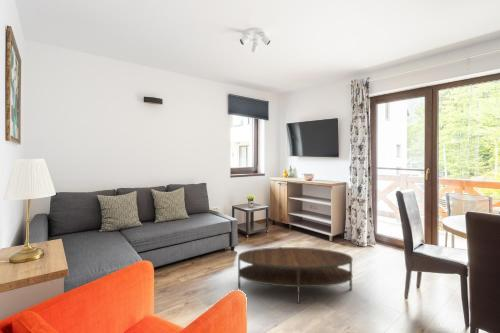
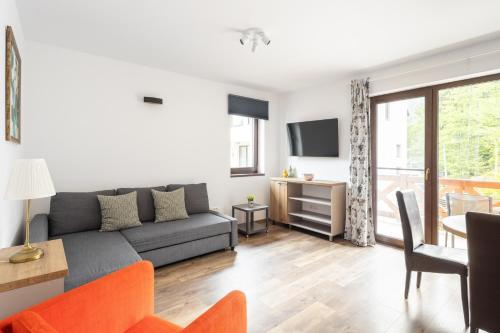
- coffee table [237,246,354,304]
